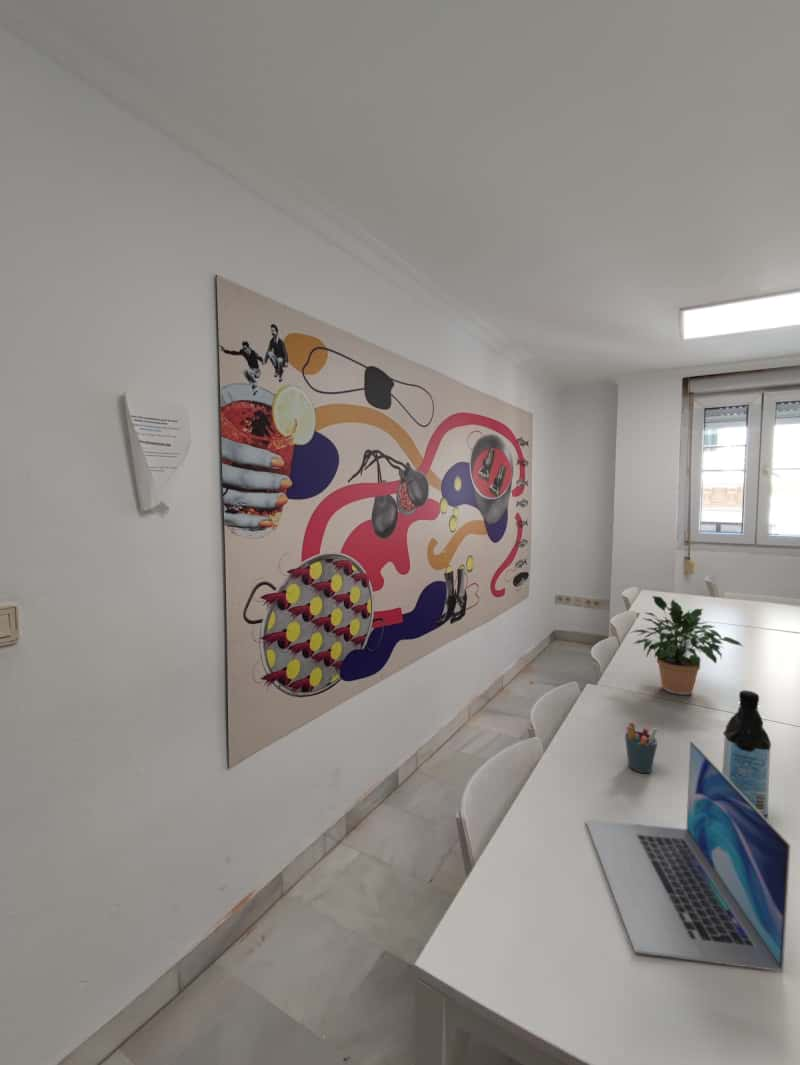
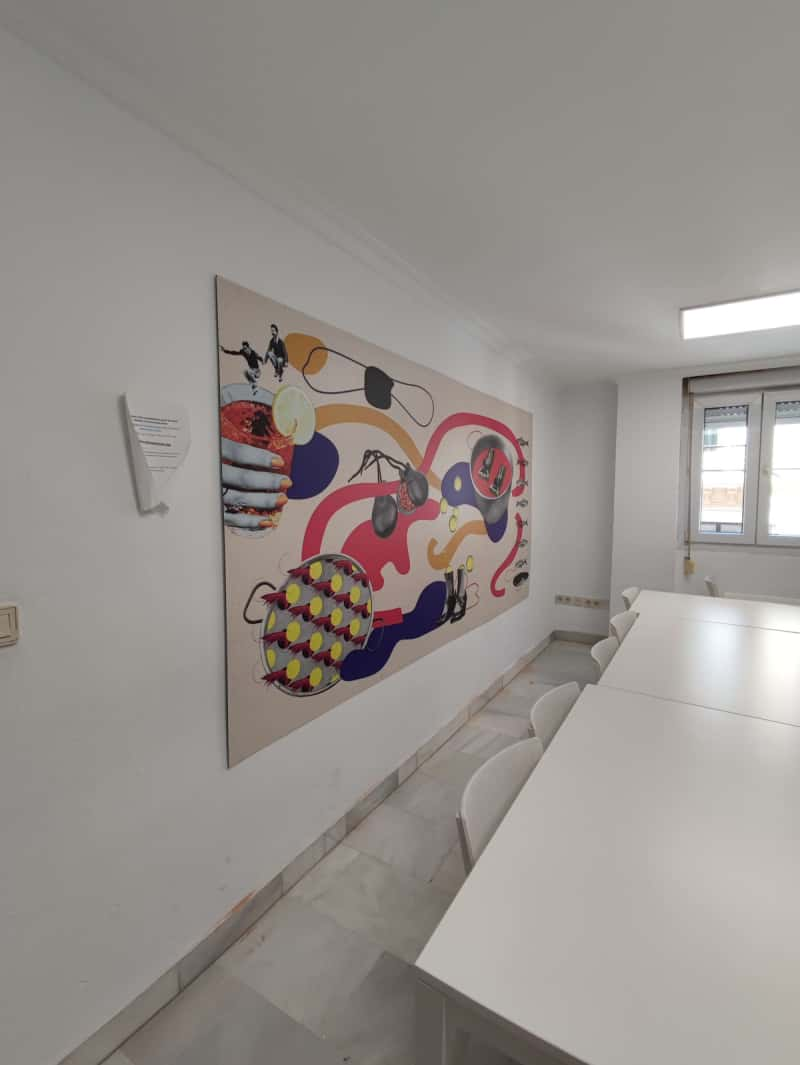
- pen holder [624,722,659,774]
- potted plant [629,595,745,696]
- laptop [585,740,791,973]
- water bottle [721,689,772,820]
